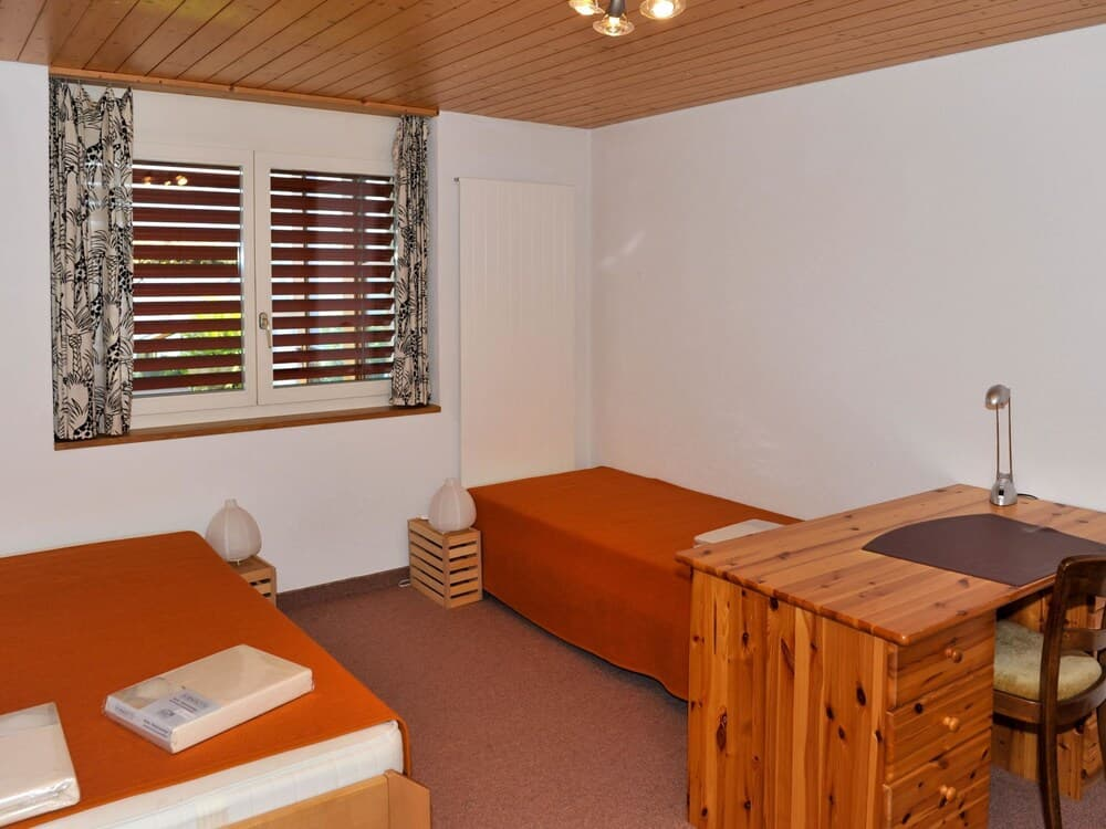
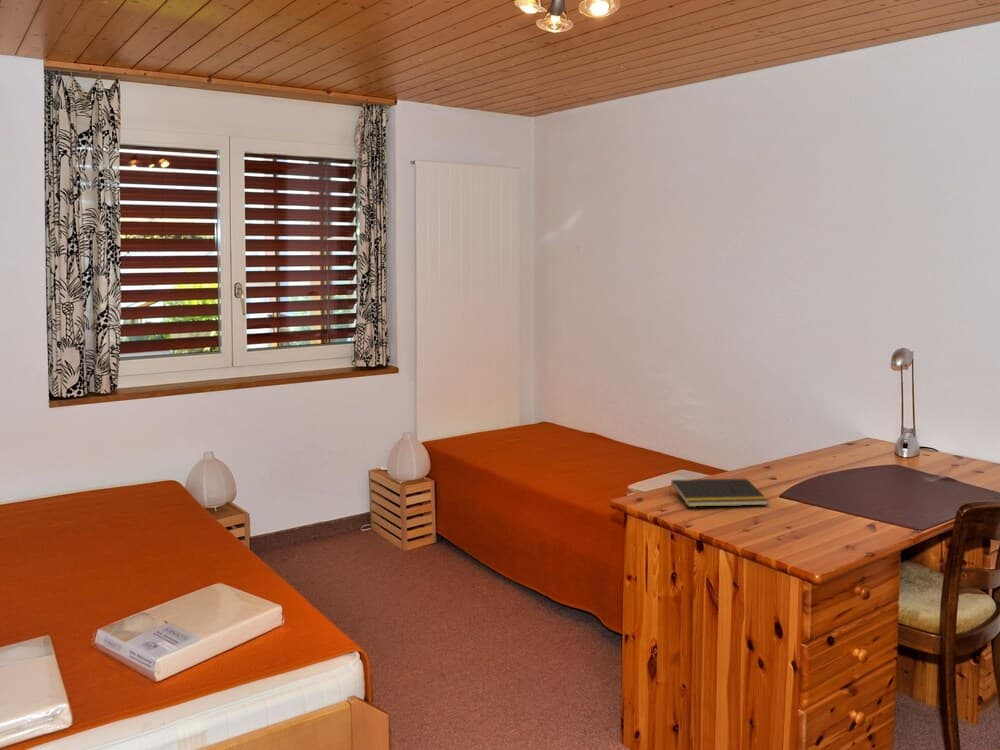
+ notepad [668,478,770,508]
